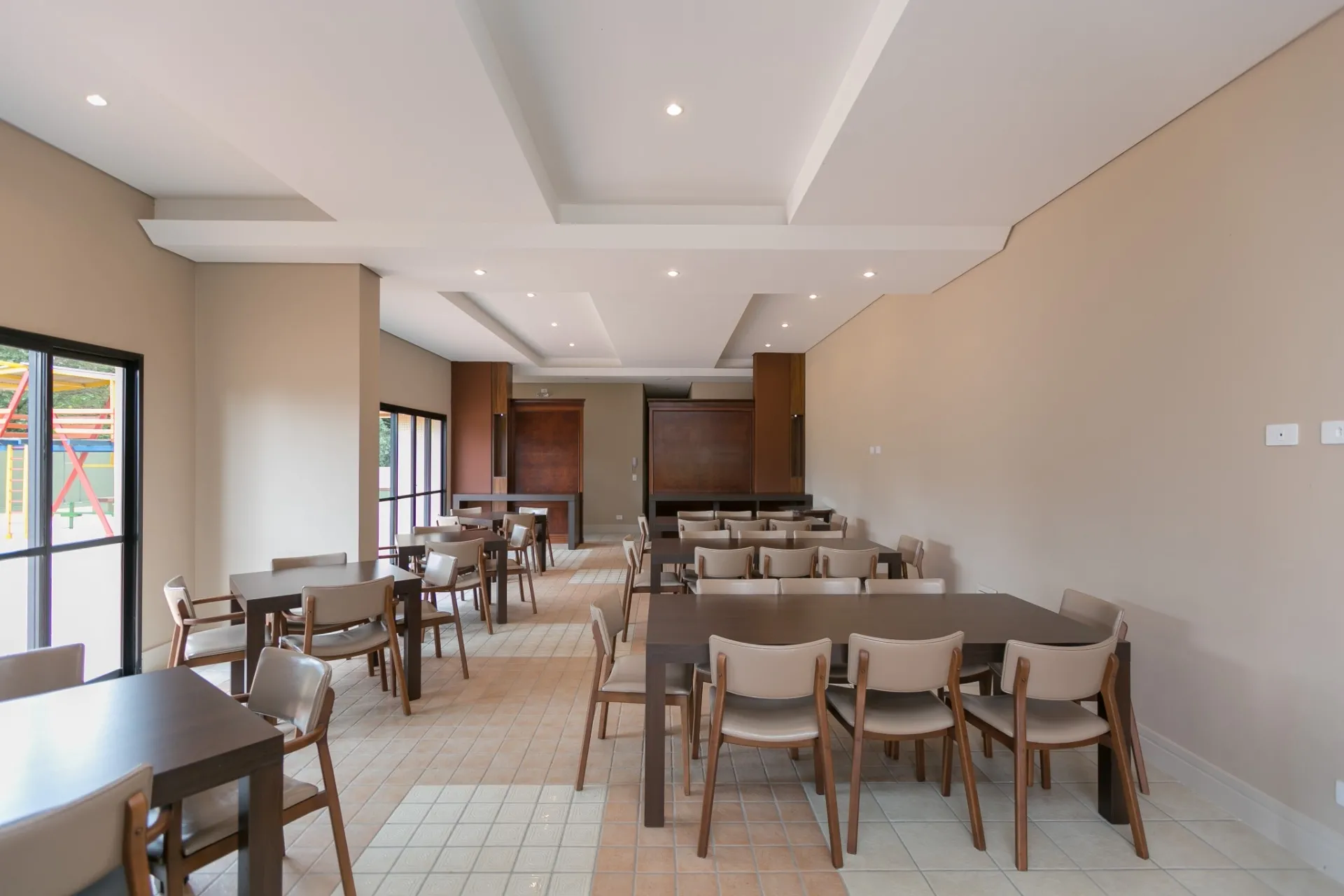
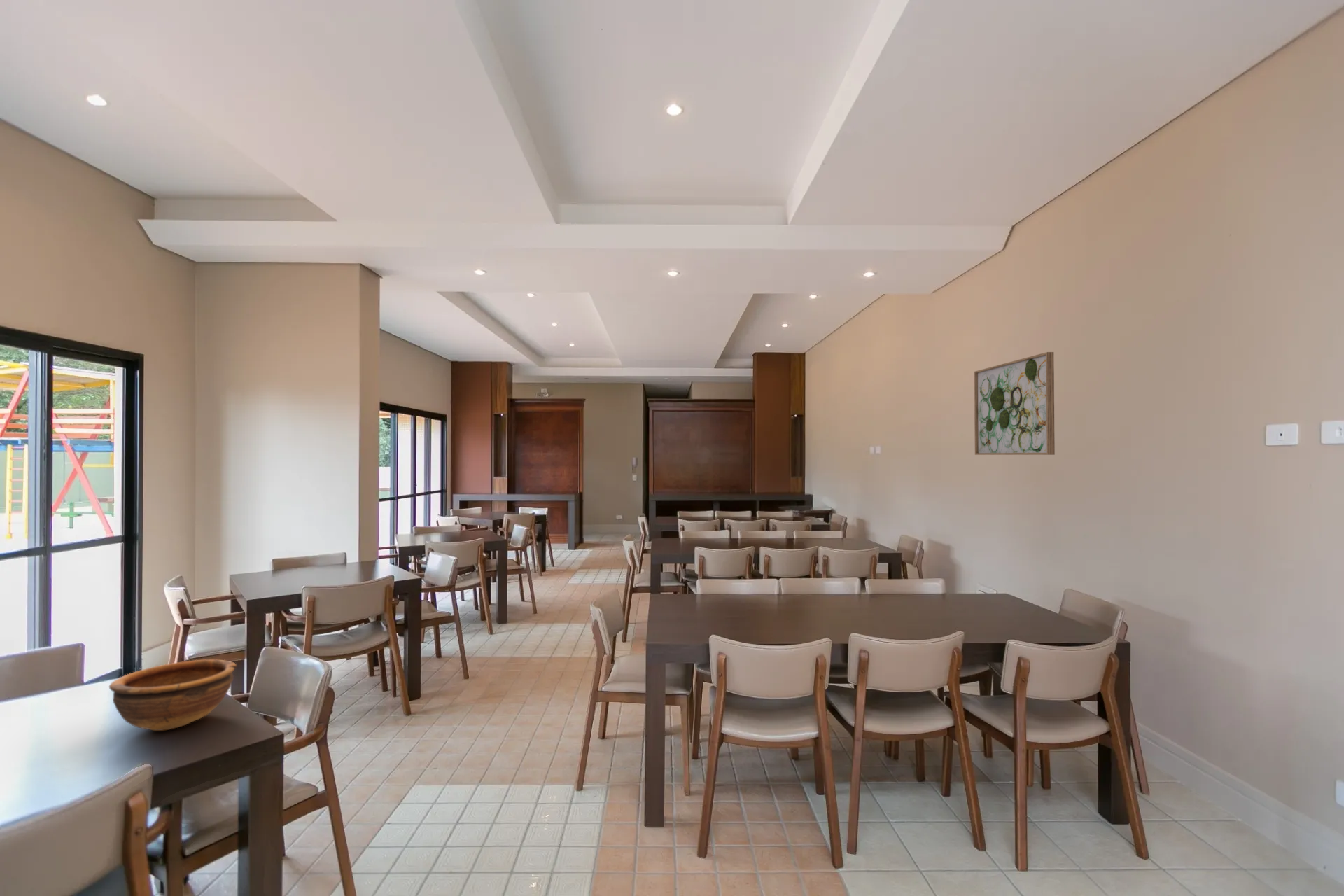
+ wall art [974,351,1056,456]
+ bowl [109,659,237,731]
